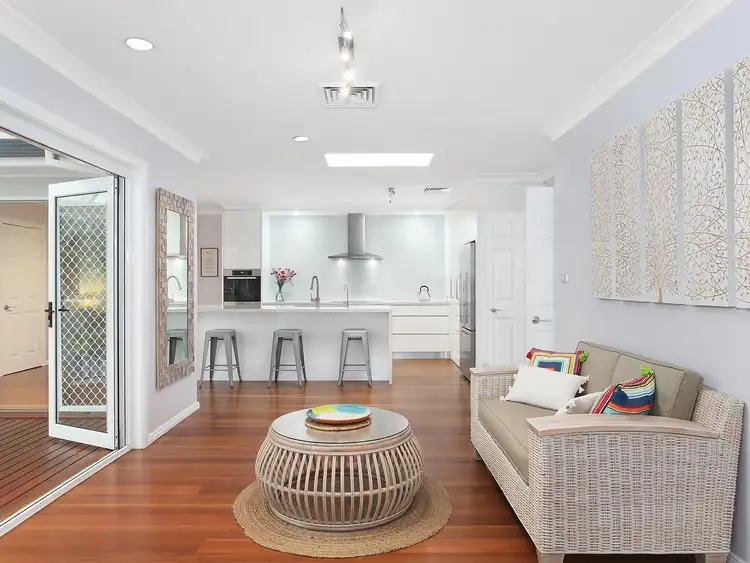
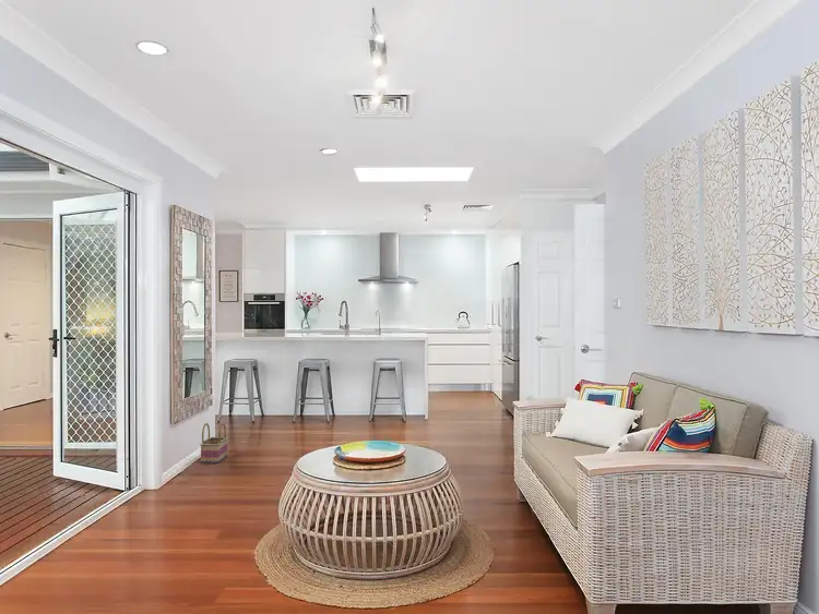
+ basket [200,422,229,465]
